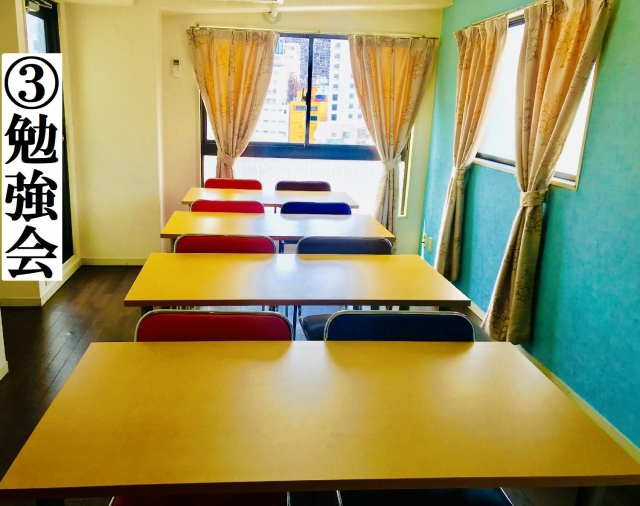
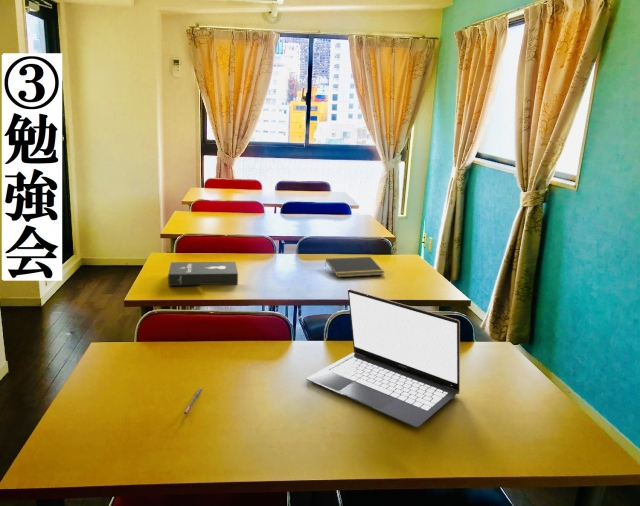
+ notepad [324,256,385,278]
+ laptop [305,288,461,429]
+ pen [184,387,203,415]
+ booklet [167,261,239,287]
